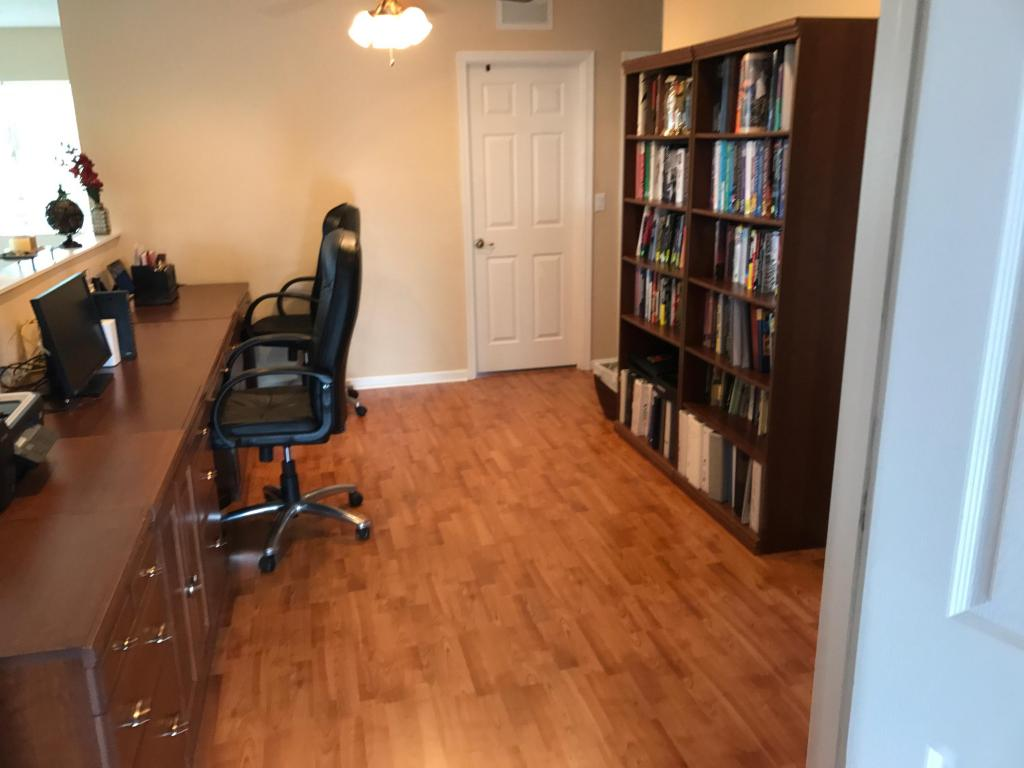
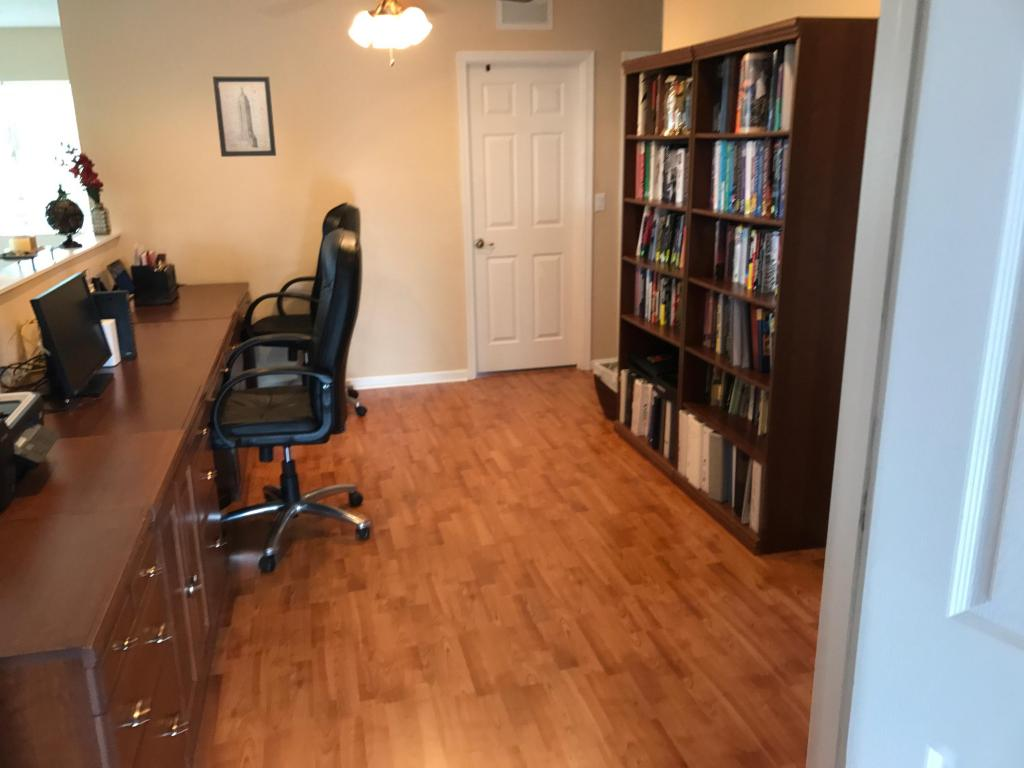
+ wall art [212,75,277,158]
